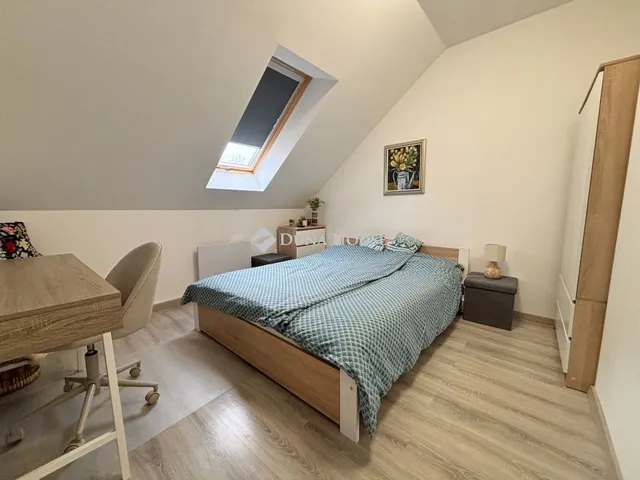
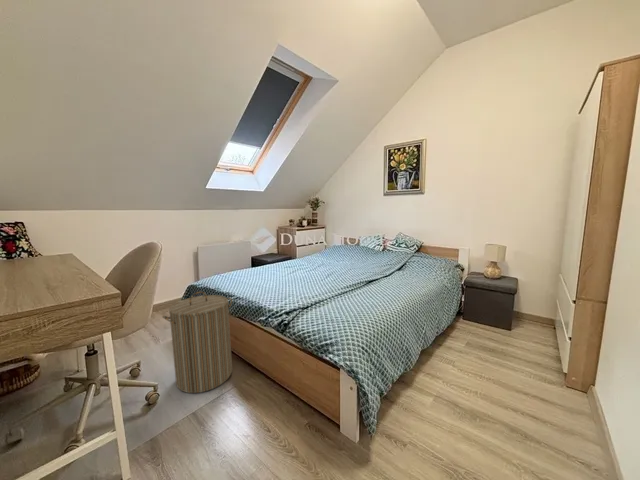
+ laundry hamper [161,291,233,394]
